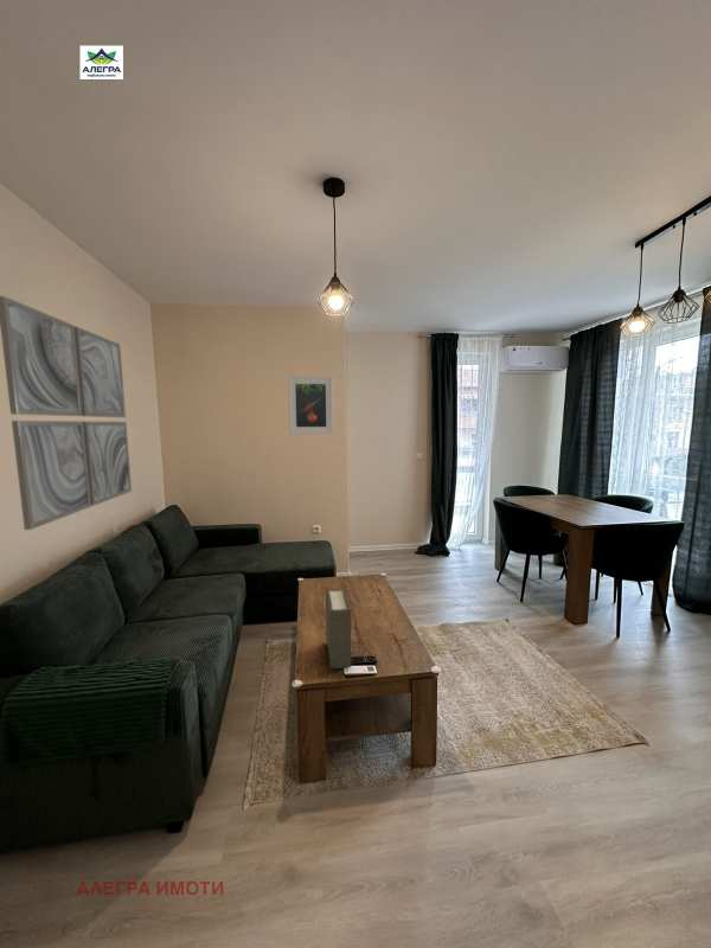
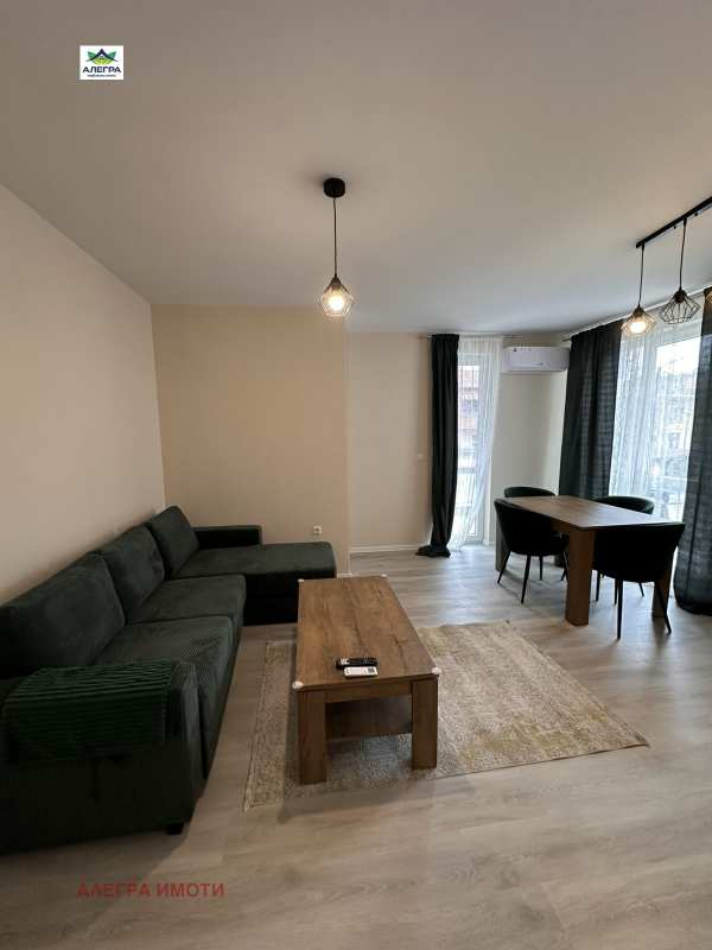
- wall art [0,295,133,531]
- book [325,587,352,670]
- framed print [287,376,334,435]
